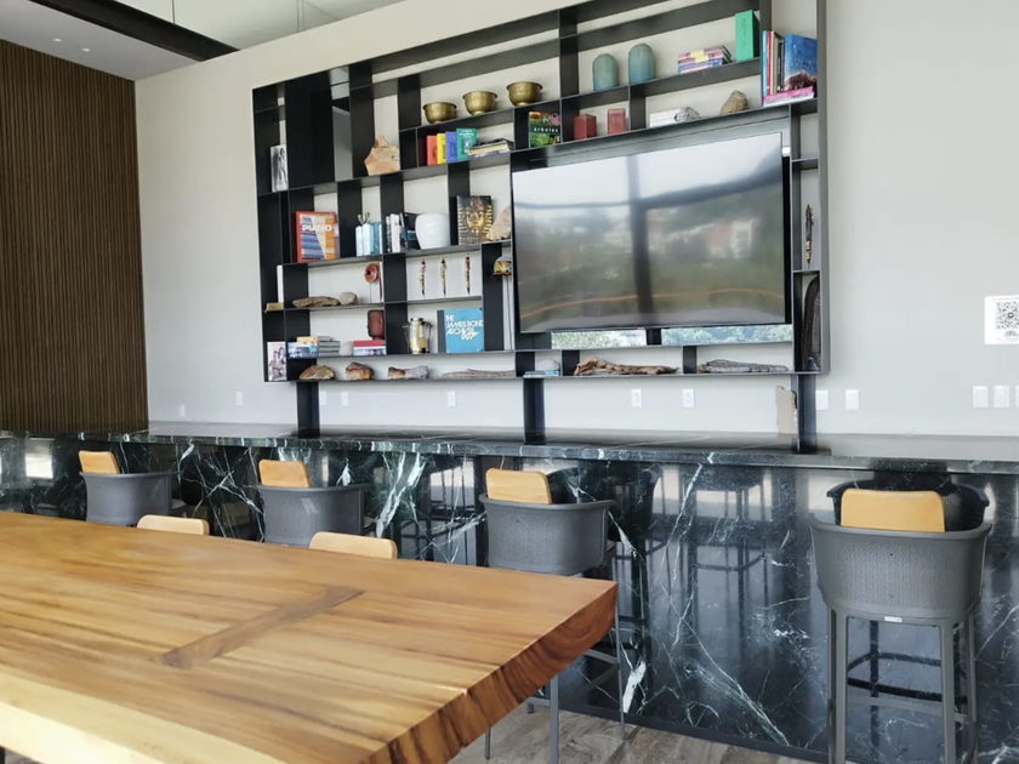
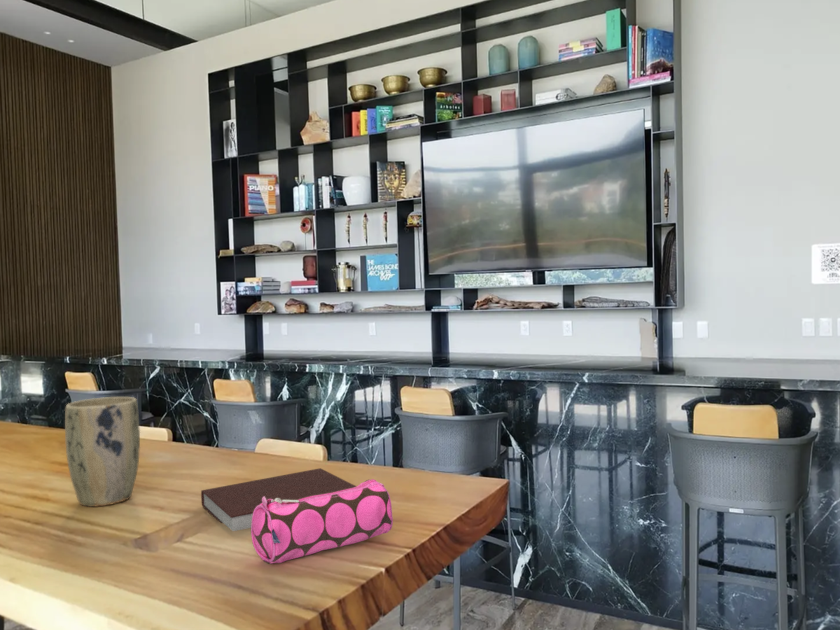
+ notebook [200,467,357,532]
+ pencil case [250,478,394,564]
+ plant pot [64,396,141,508]
